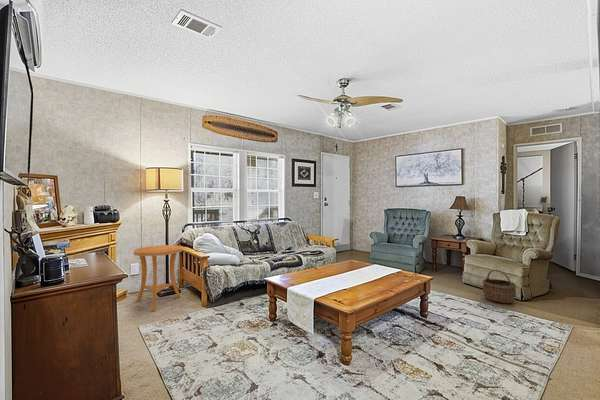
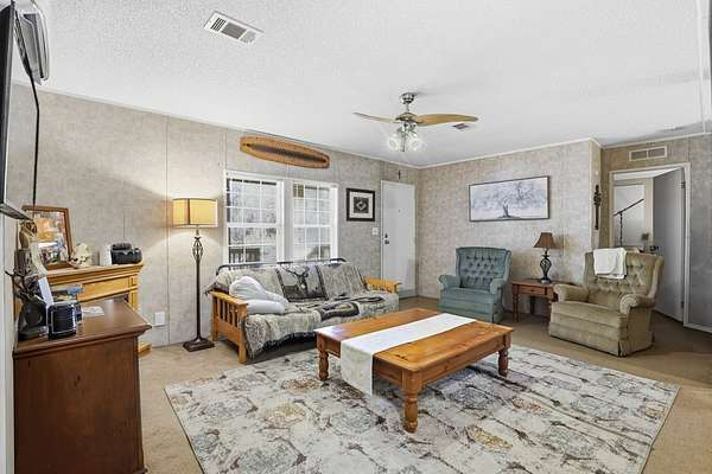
- wicker basket [482,269,517,304]
- side table [133,244,183,312]
